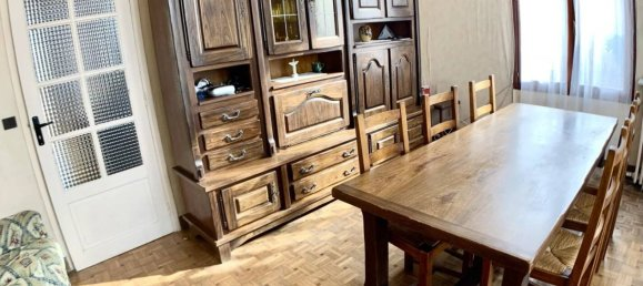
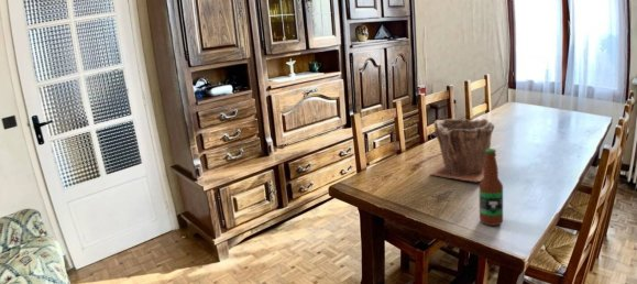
+ bottle [477,148,504,227]
+ plant pot [429,118,496,183]
